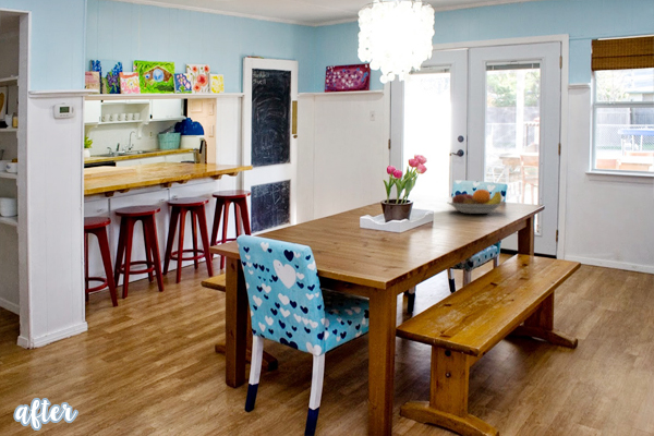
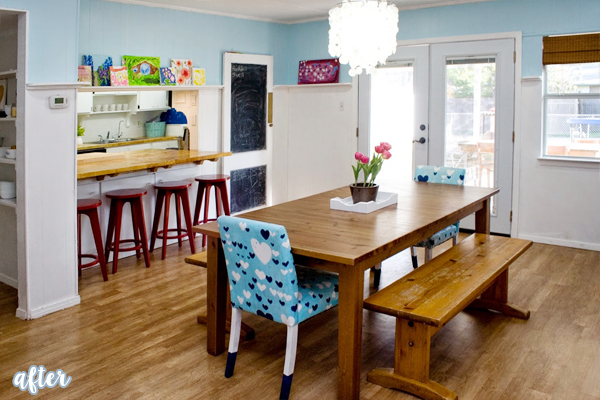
- fruit bowl [447,189,505,215]
